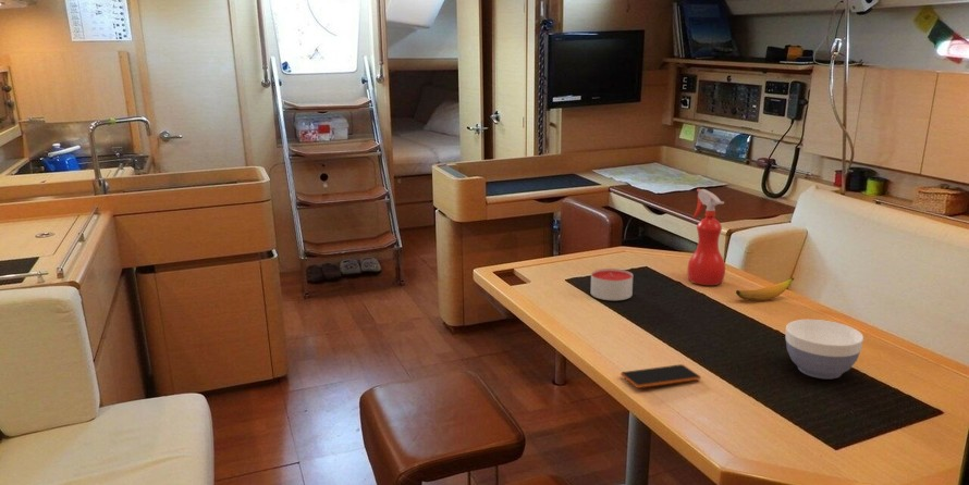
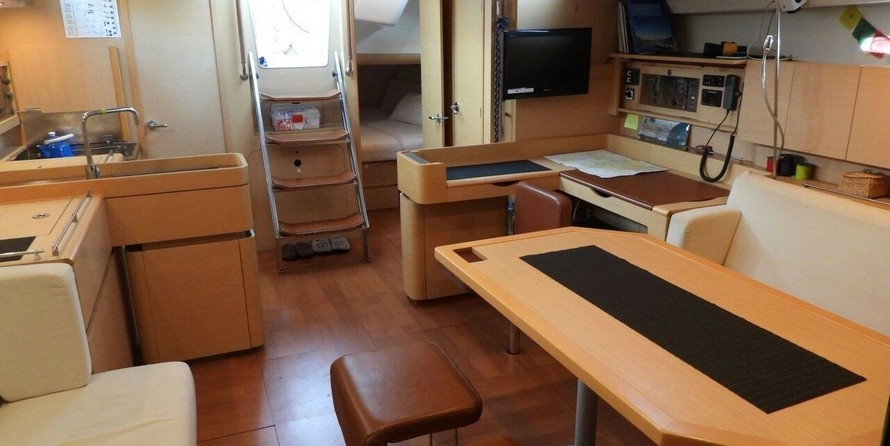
- spray bottle [687,188,726,286]
- banana [735,276,795,302]
- bowl [785,319,864,380]
- smartphone [620,363,702,389]
- candle [590,268,634,301]
